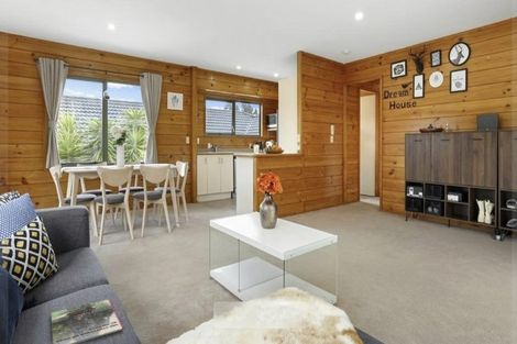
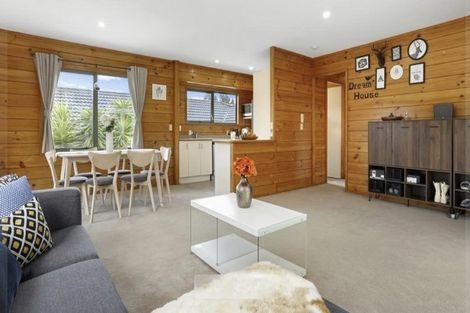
- magazine [51,298,124,344]
